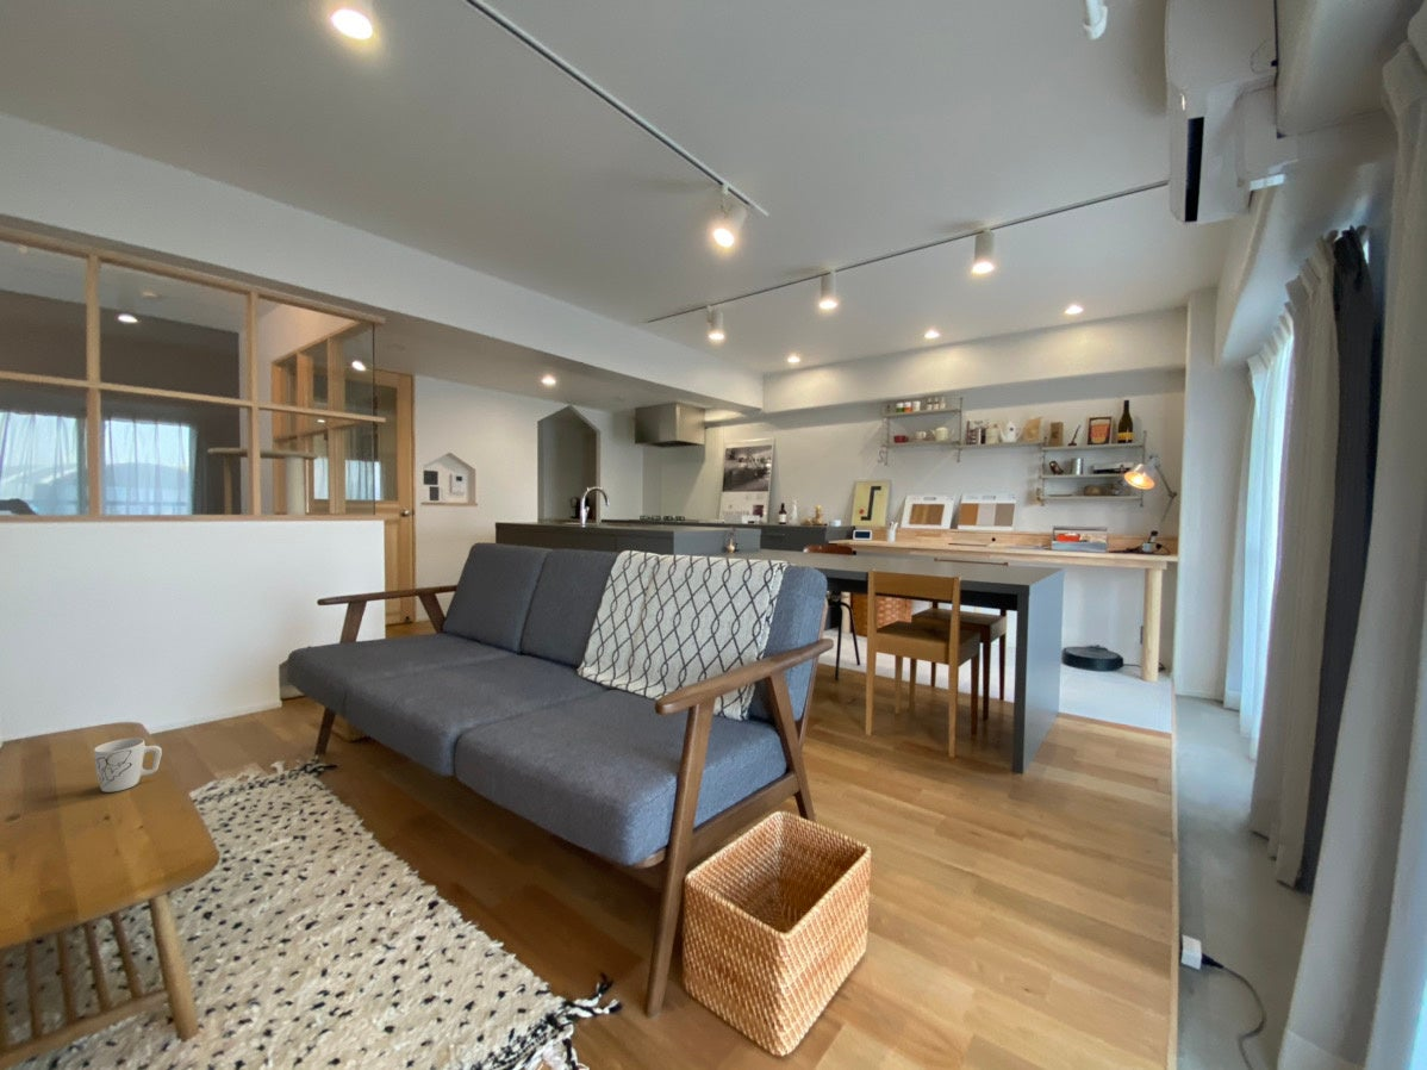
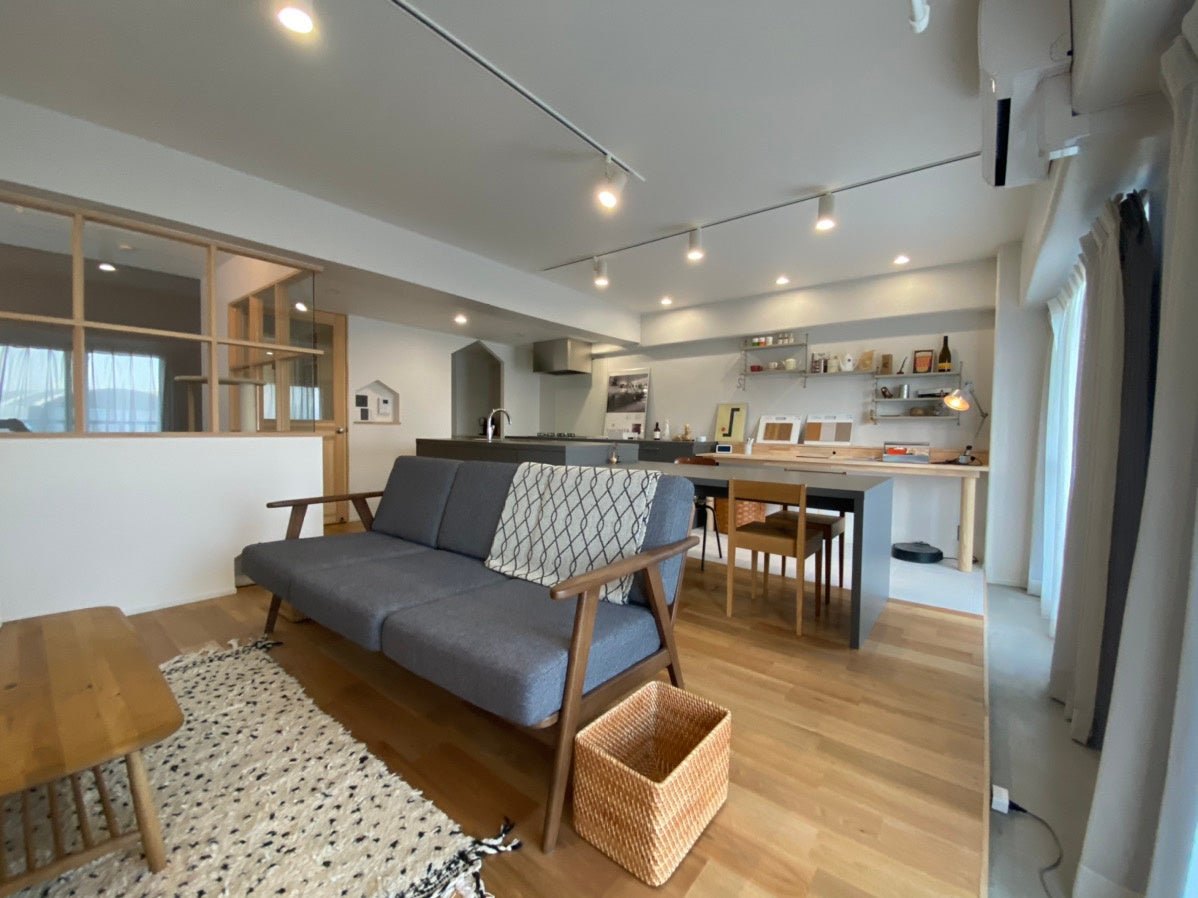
- mug [93,738,163,794]
